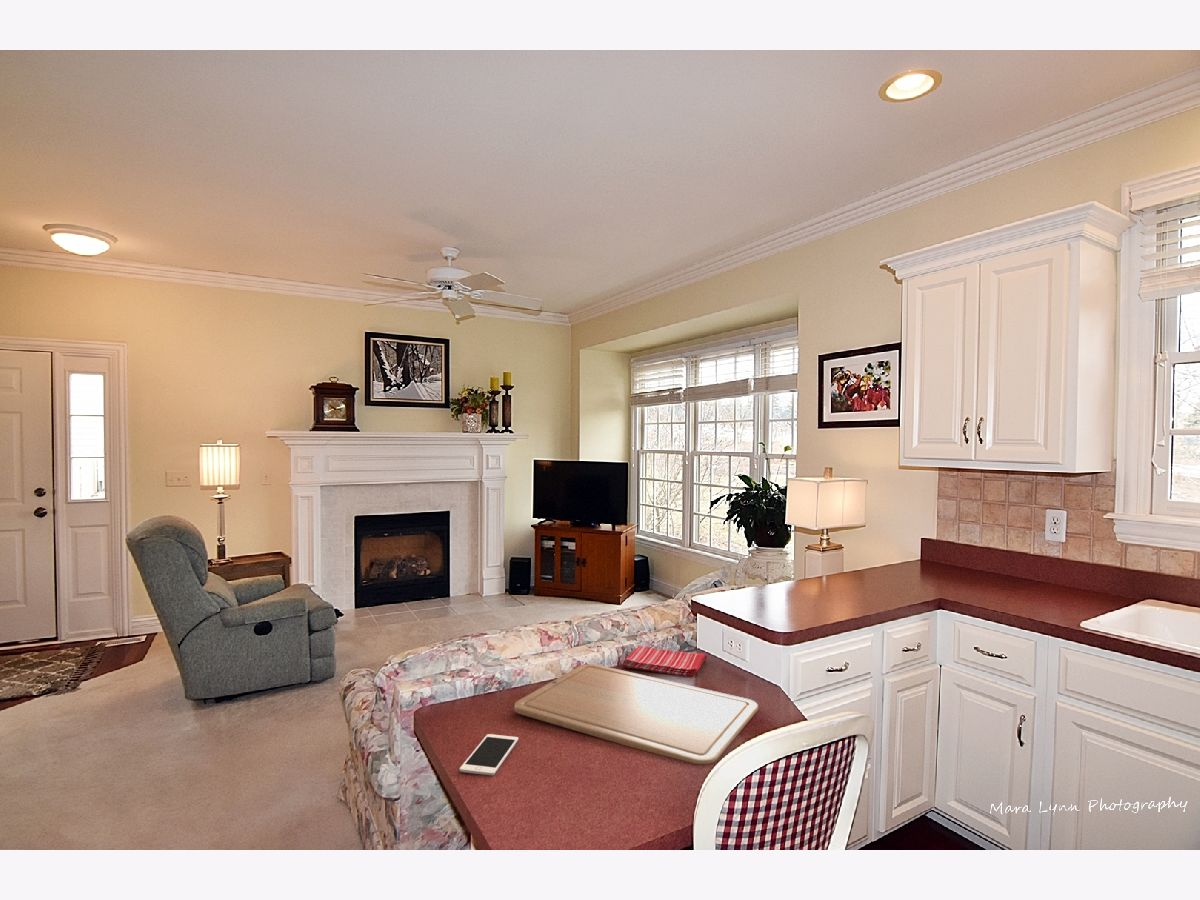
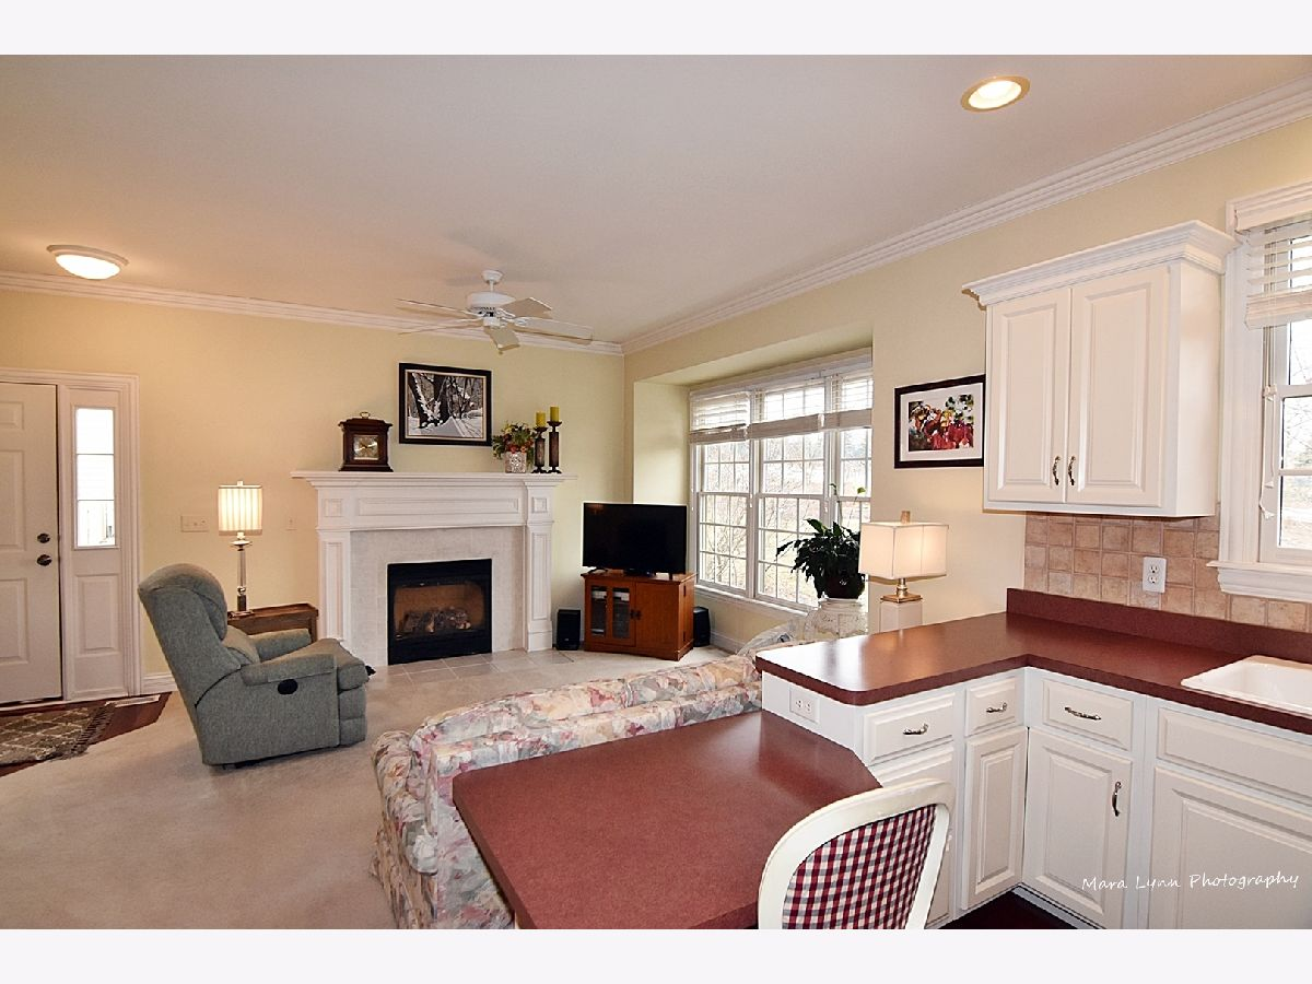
- chopping board [513,663,759,765]
- dish towel [621,645,708,678]
- cell phone [459,733,519,776]
